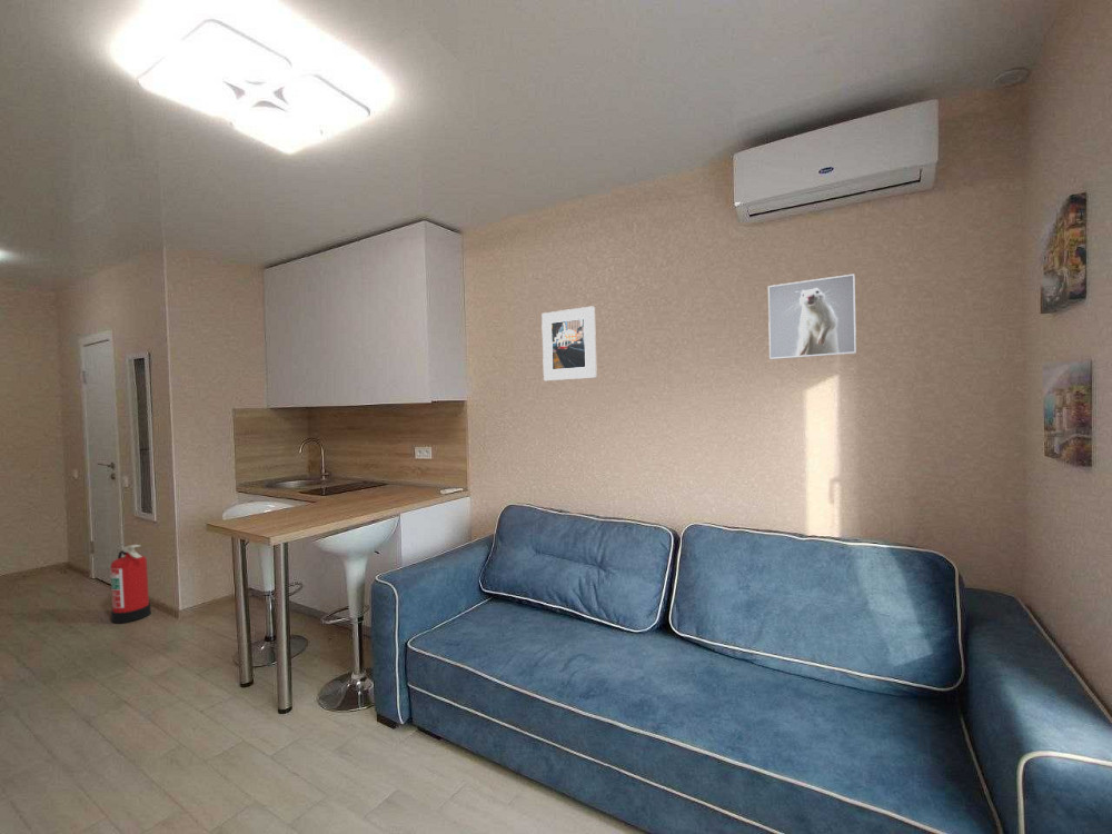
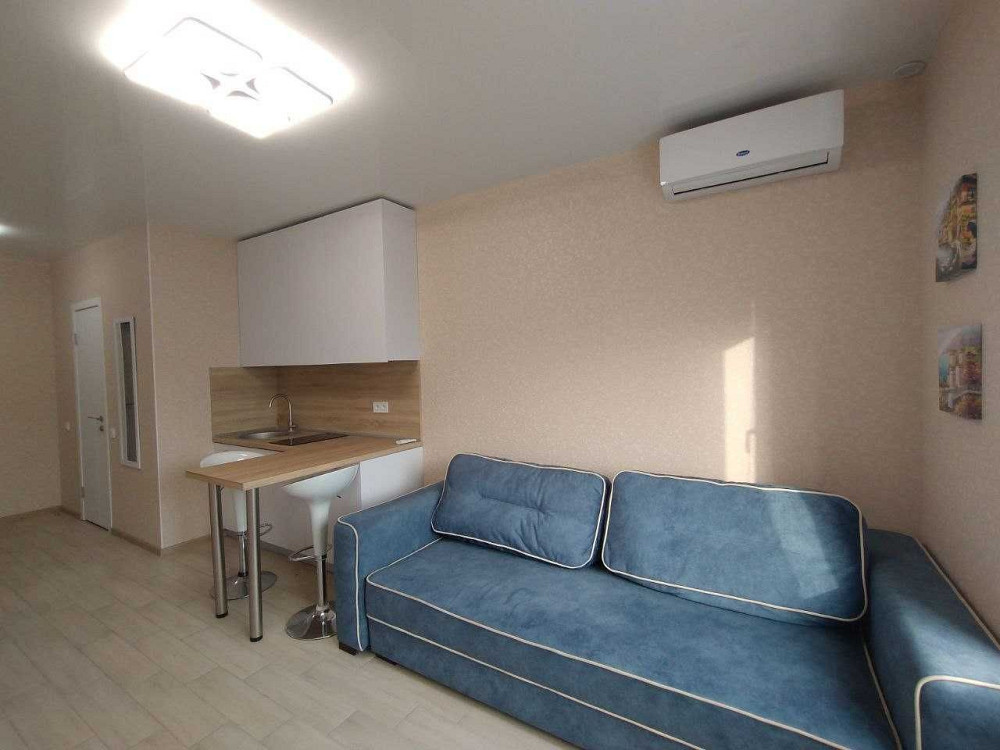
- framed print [540,305,598,381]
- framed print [767,274,857,360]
- fire extinguisher [109,544,152,625]
